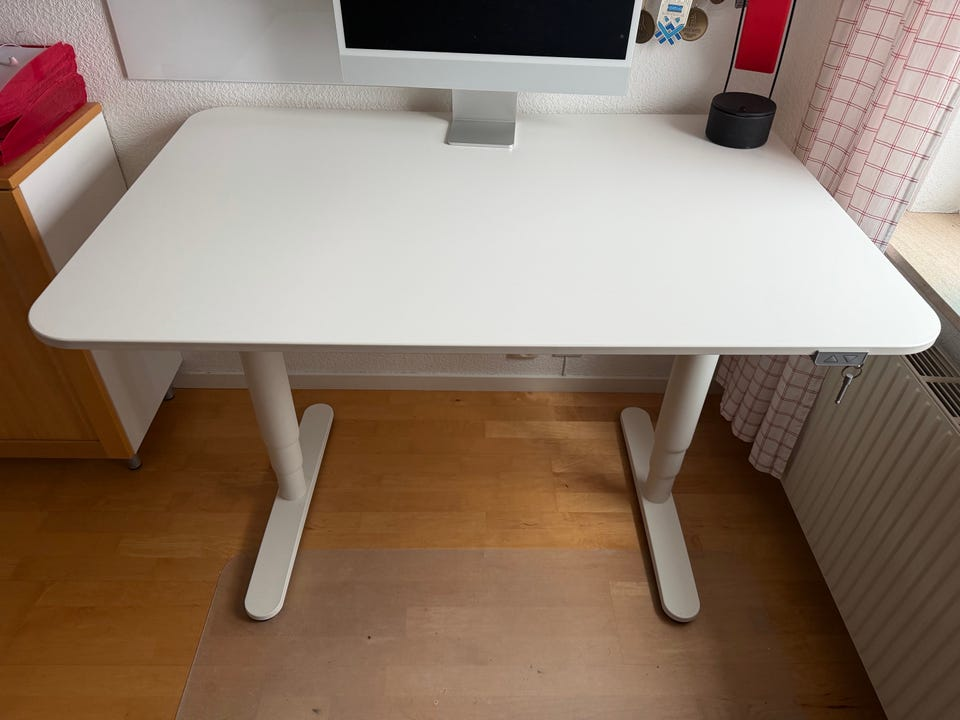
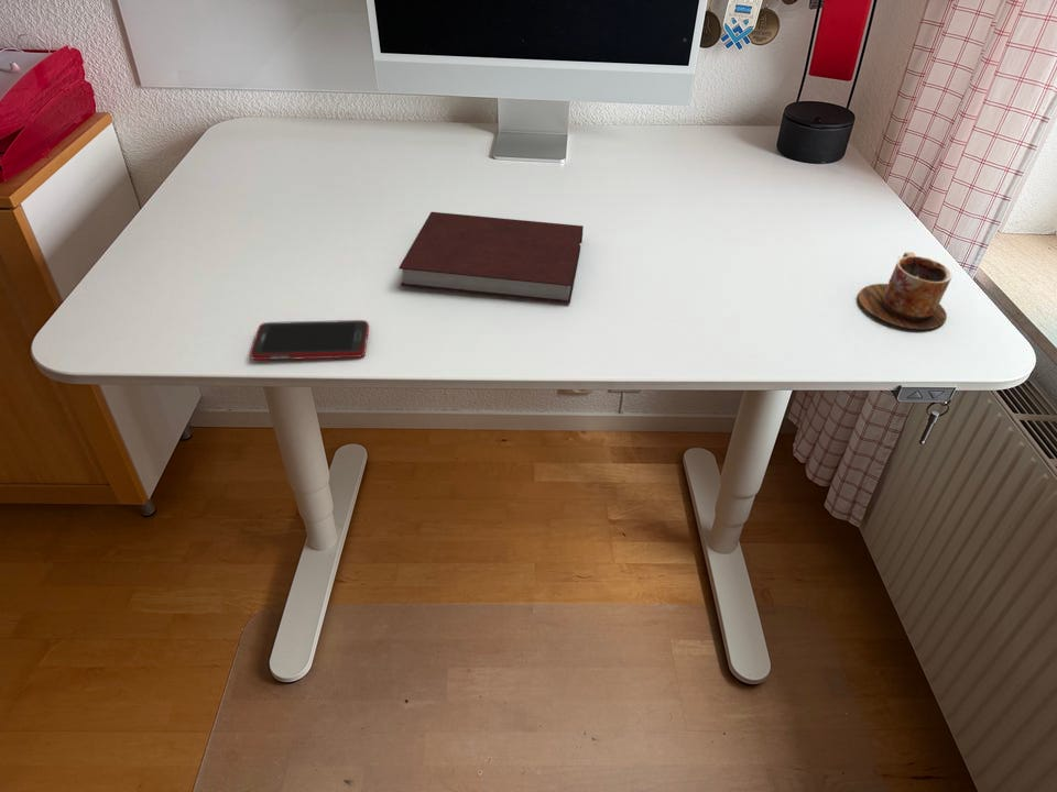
+ mug [858,251,954,330]
+ notebook [397,211,585,305]
+ cell phone [249,319,370,361]
